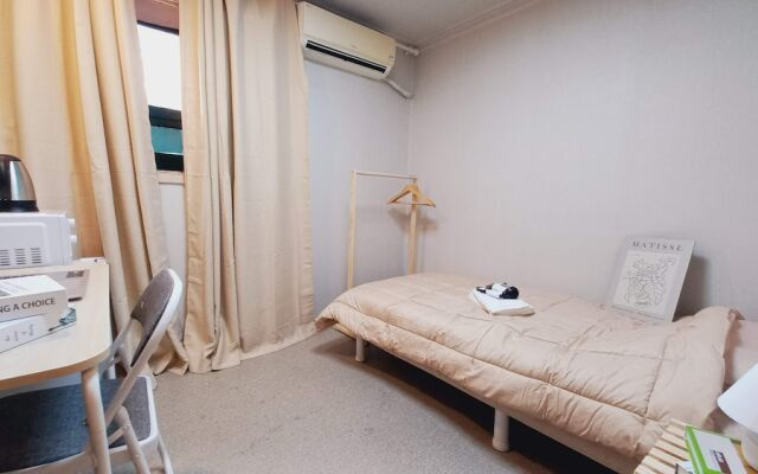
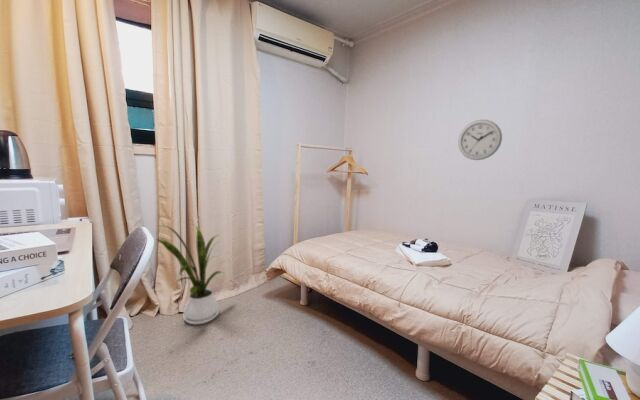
+ house plant [155,224,225,325]
+ wall clock [457,119,503,161]
